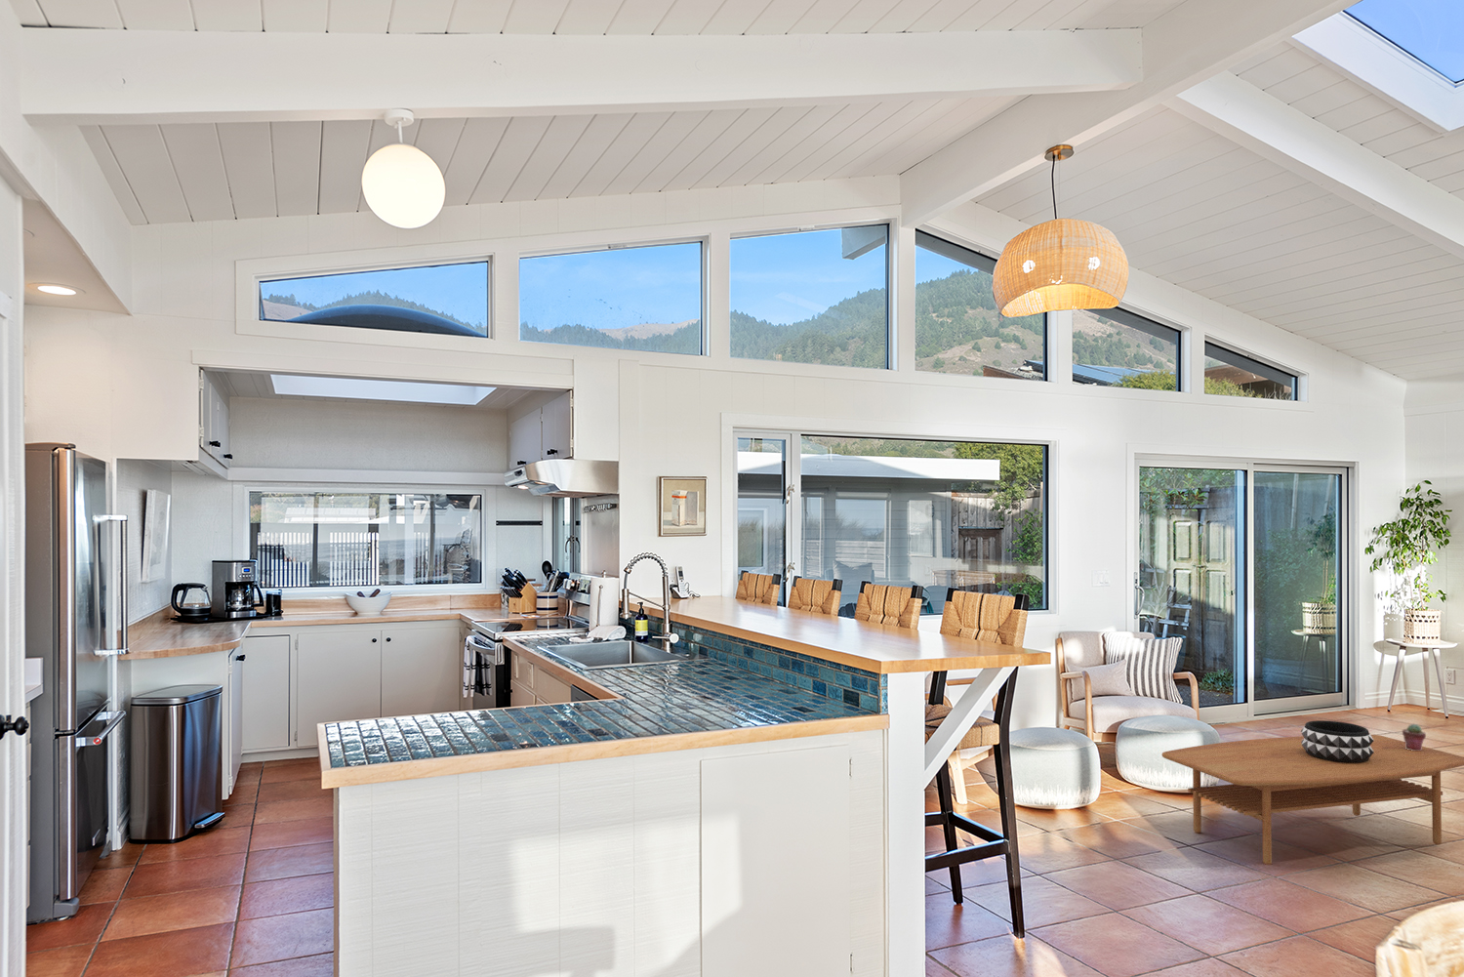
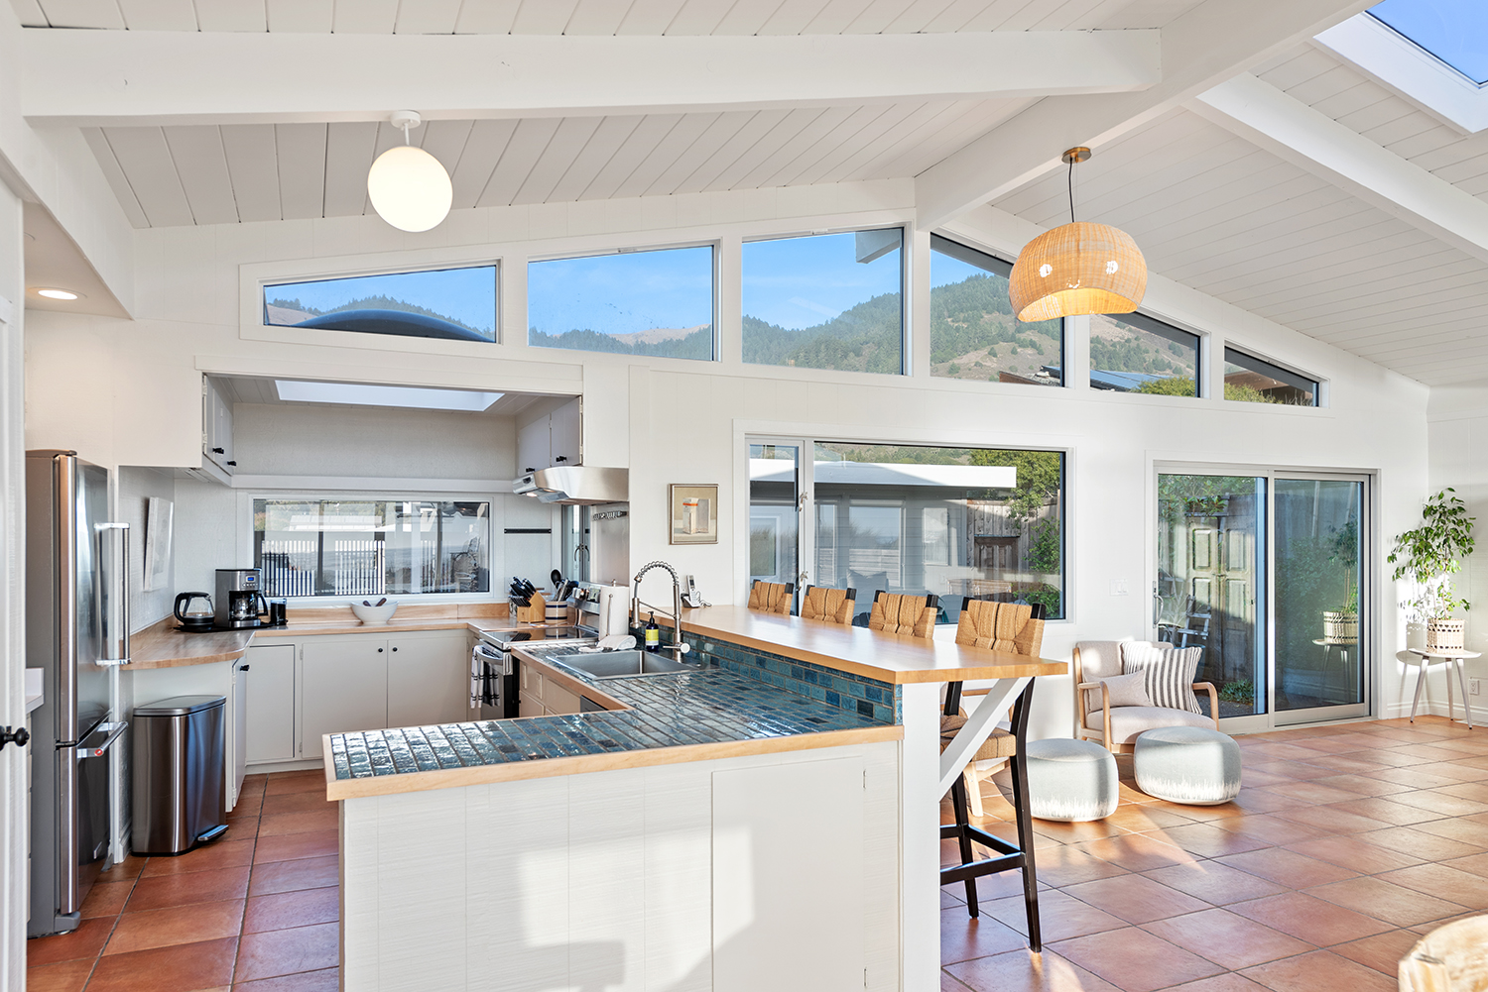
- decorative bowl [1300,720,1375,763]
- coffee table [1161,734,1464,866]
- potted succulent [1402,723,1427,750]
